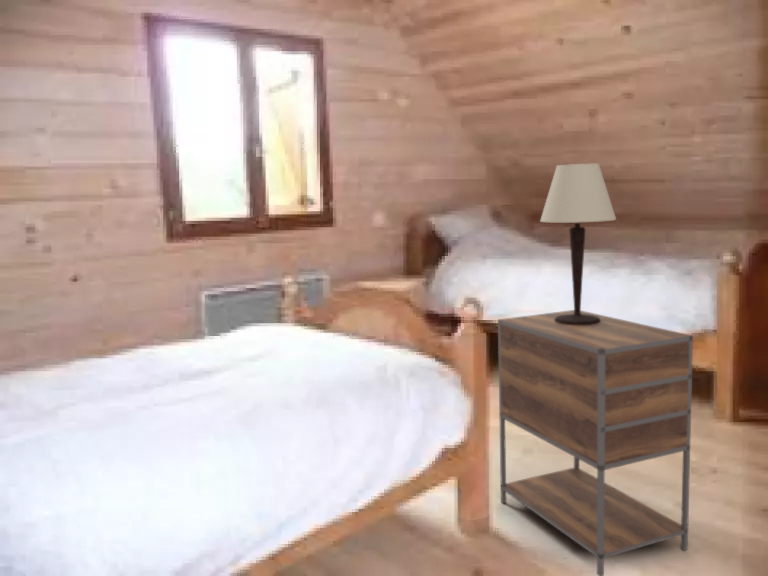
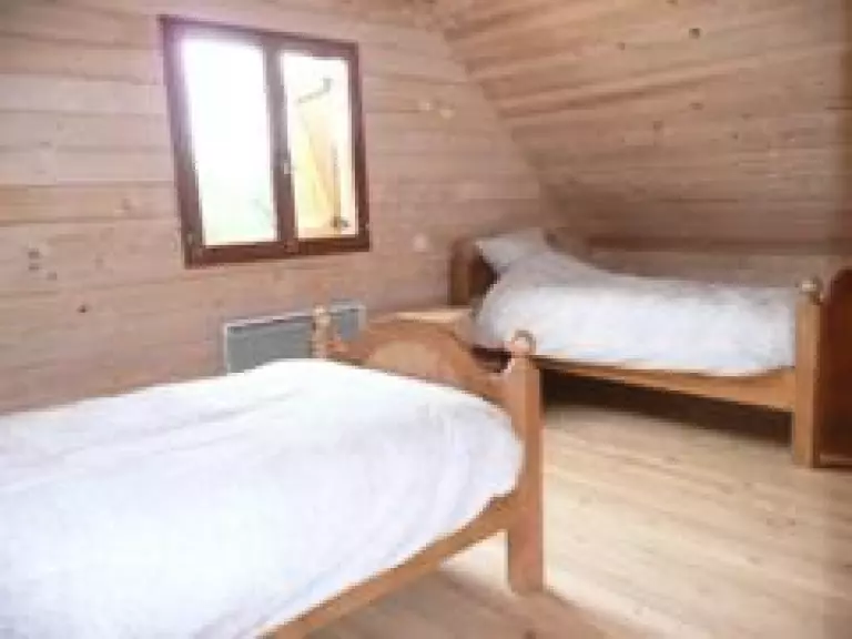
- nightstand [497,309,694,576]
- table lamp [539,162,617,325]
